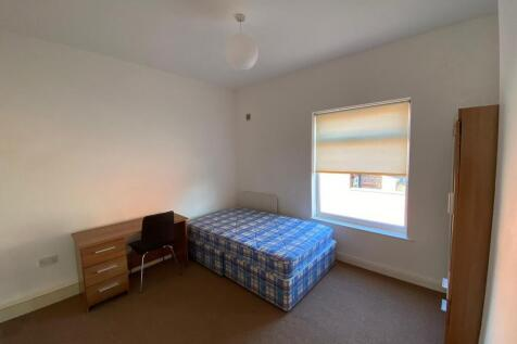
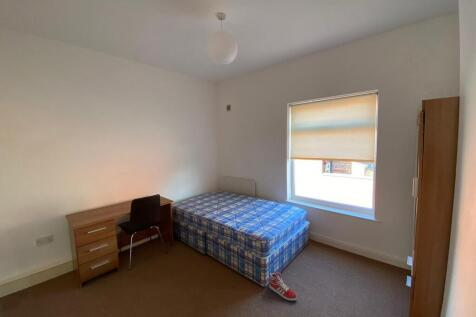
+ sneaker [269,272,298,302]
